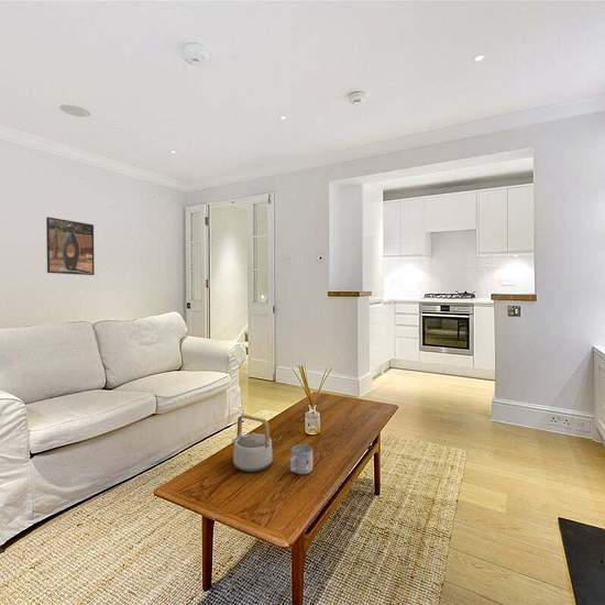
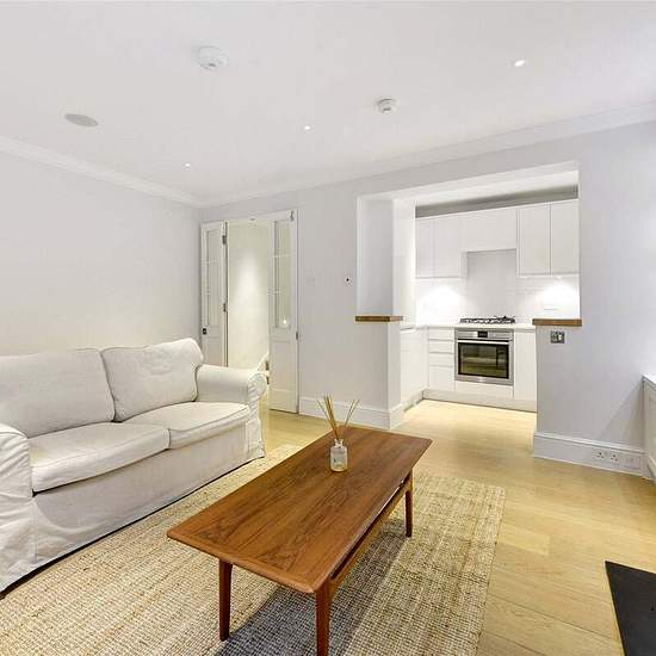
- teapot [231,414,274,473]
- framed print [45,216,96,276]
- mug [288,443,314,475]
